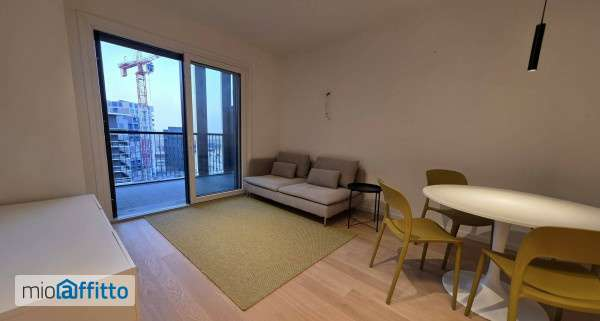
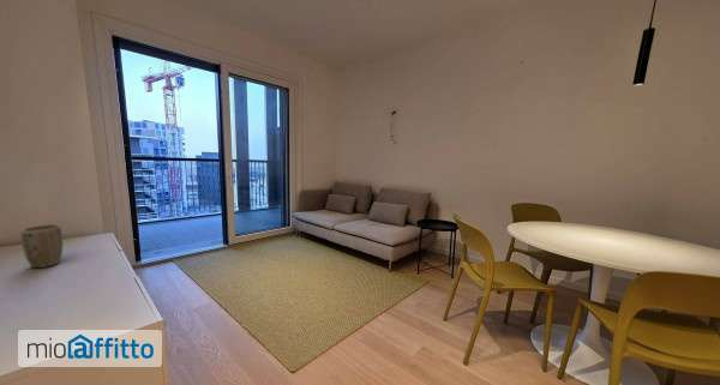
+ plant pot [19,223,64,269]
